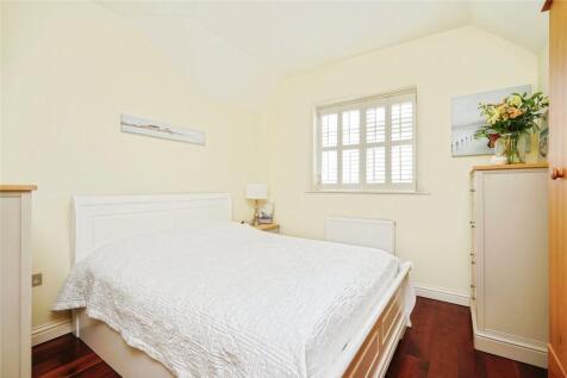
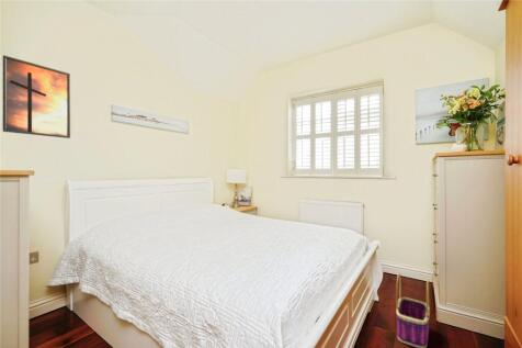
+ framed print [2,54,71,139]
+ basket [395,272,431,348]
